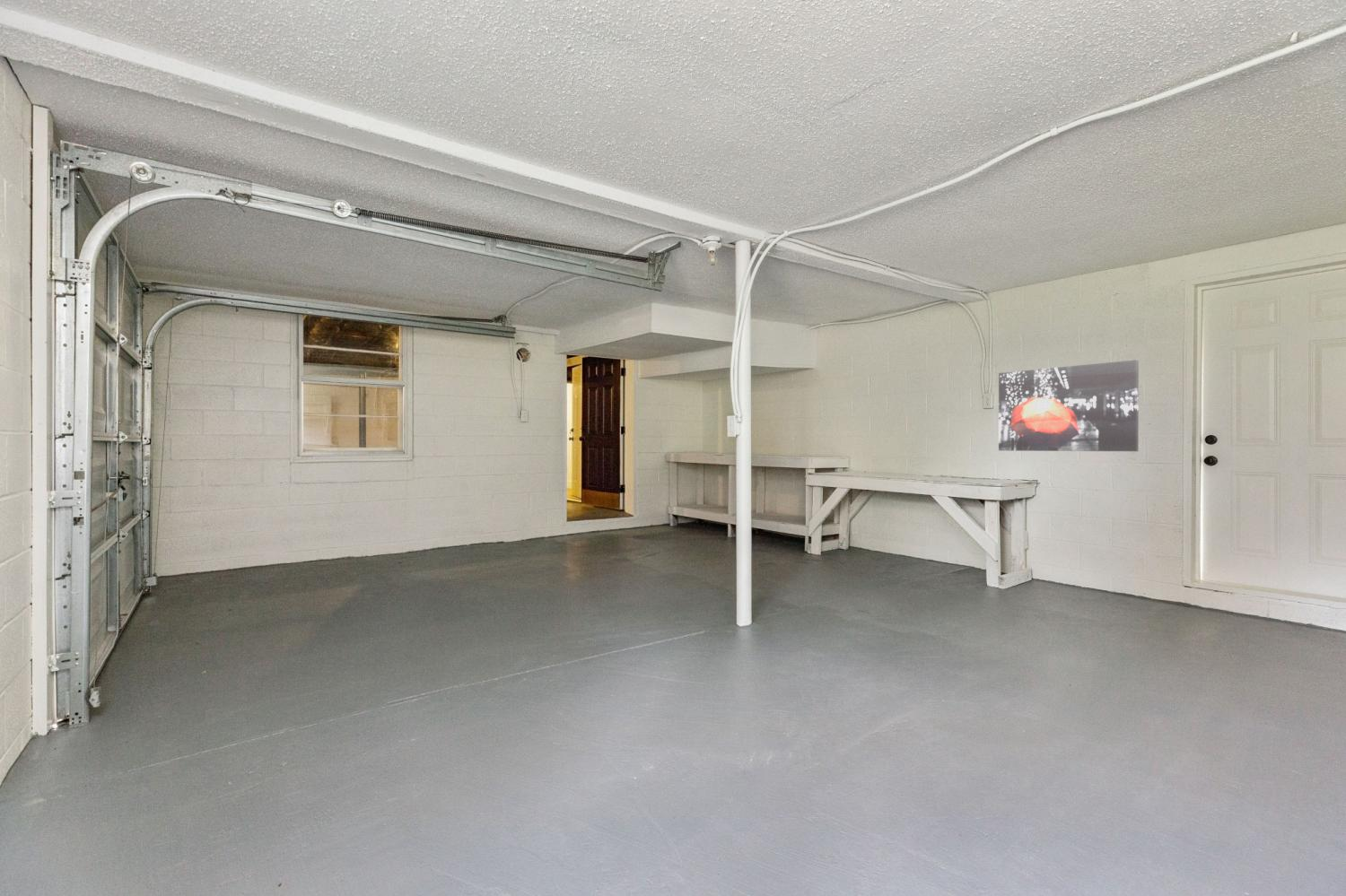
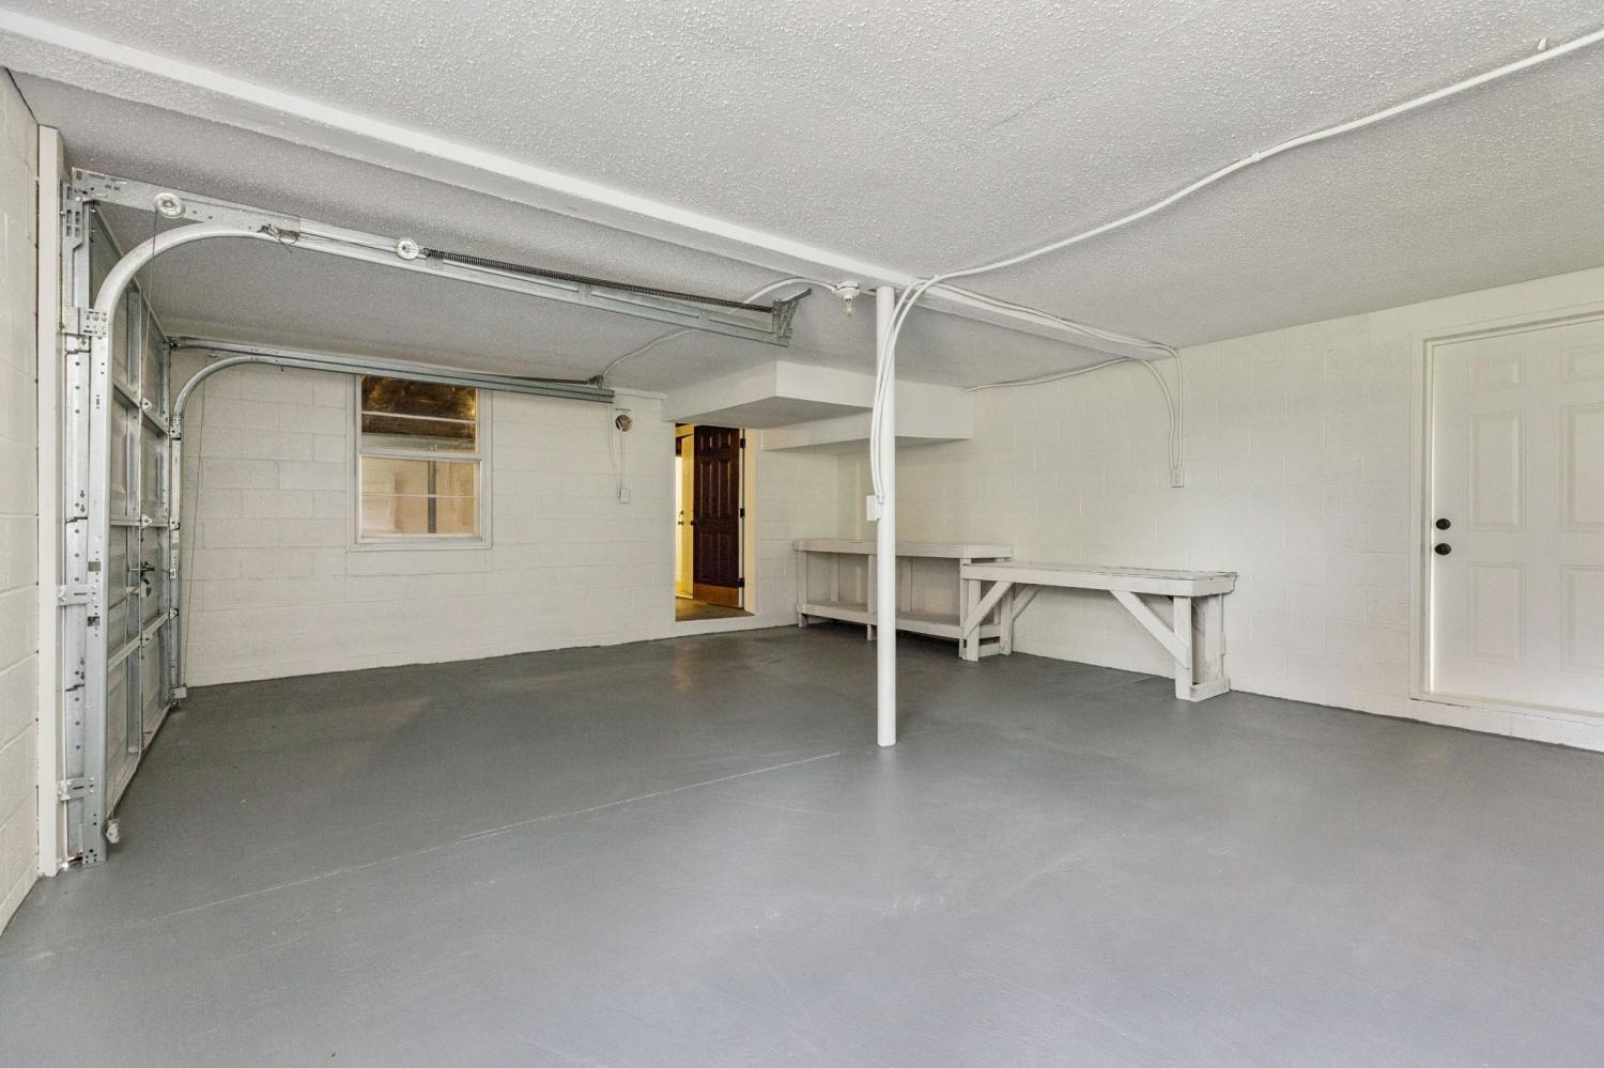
- wall art [998,359,1140,452]
